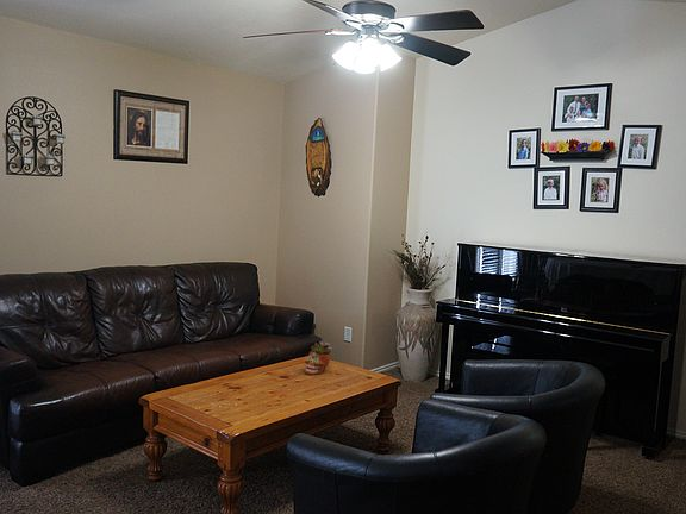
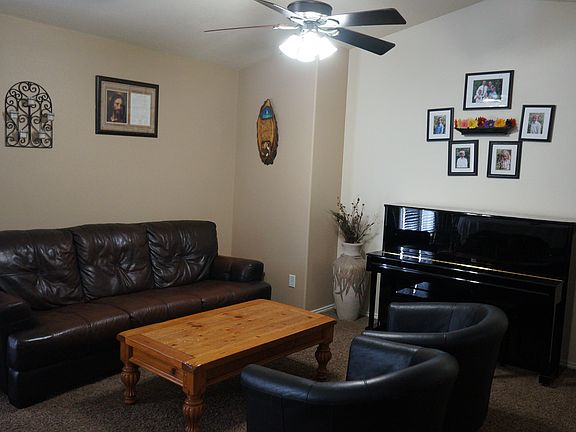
- succulent planter [304,339,333,376]
